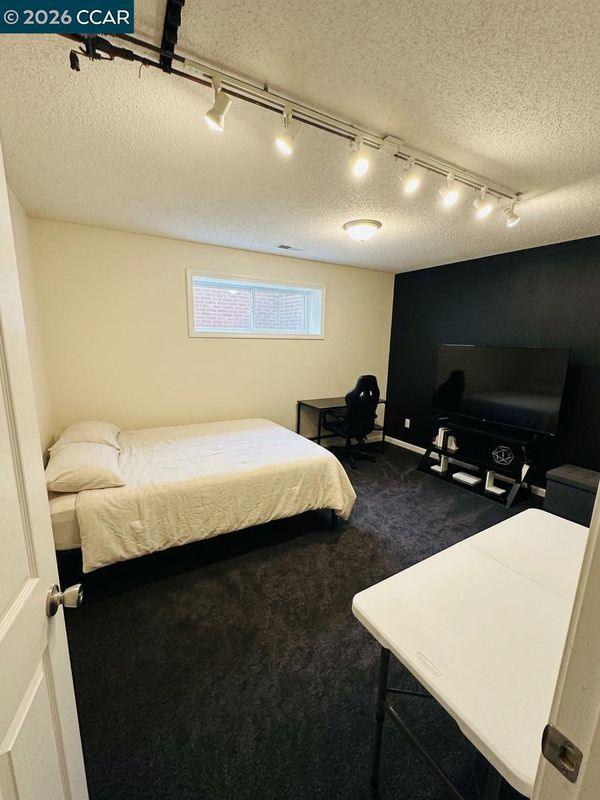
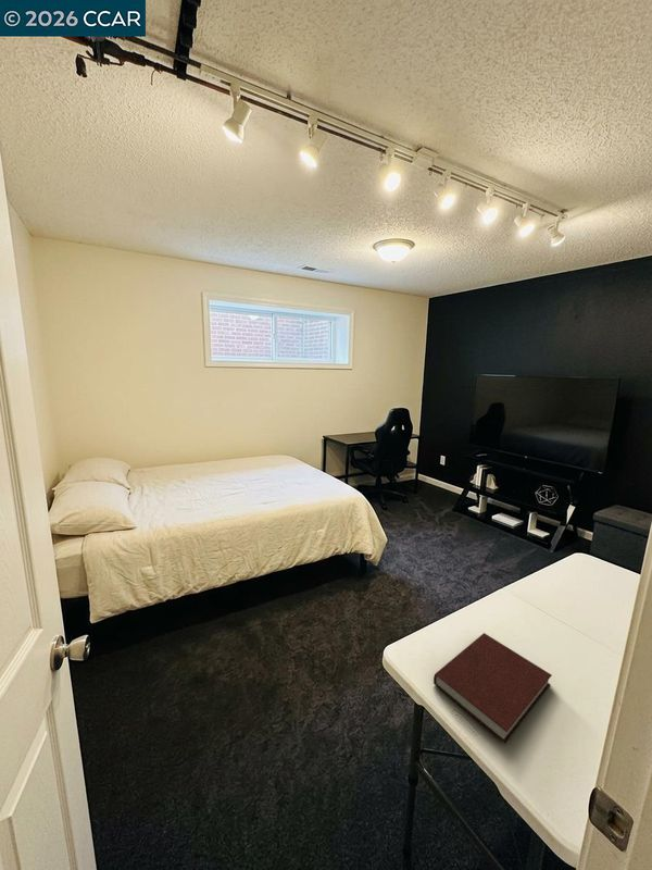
+ notebook [432,632,553,744]
